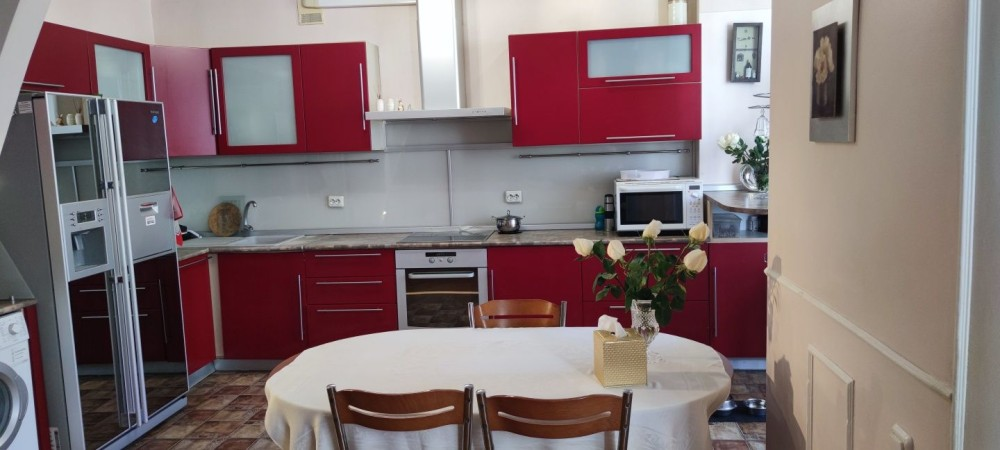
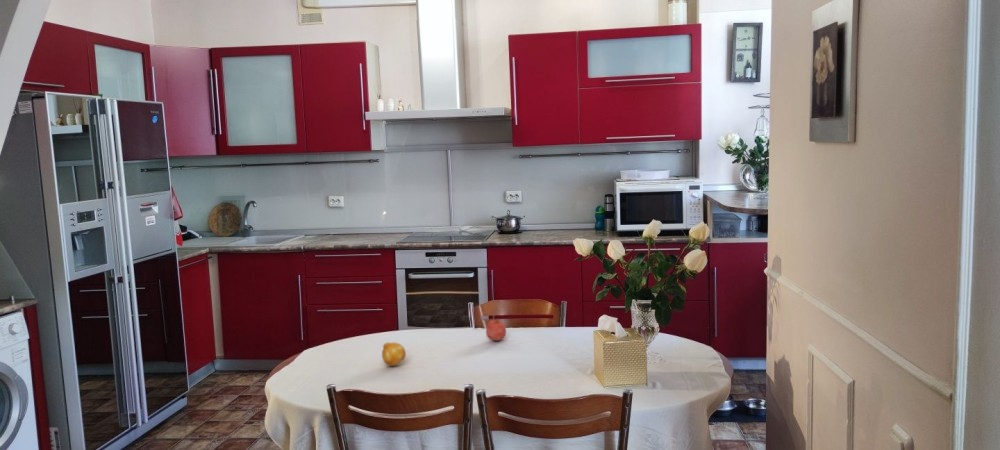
+ fruit [381,341,407,367]
+ apple [485,318,507,342]
